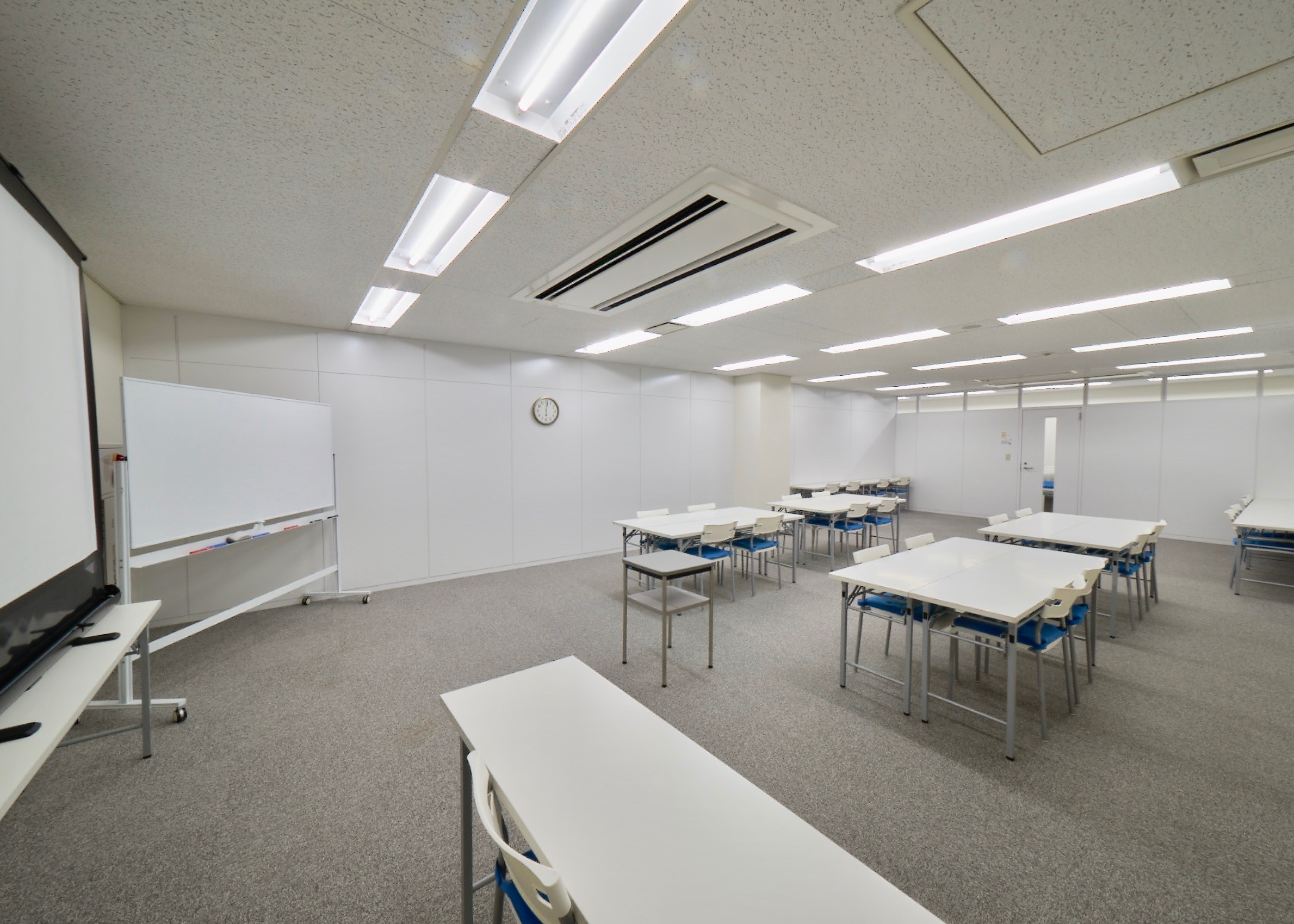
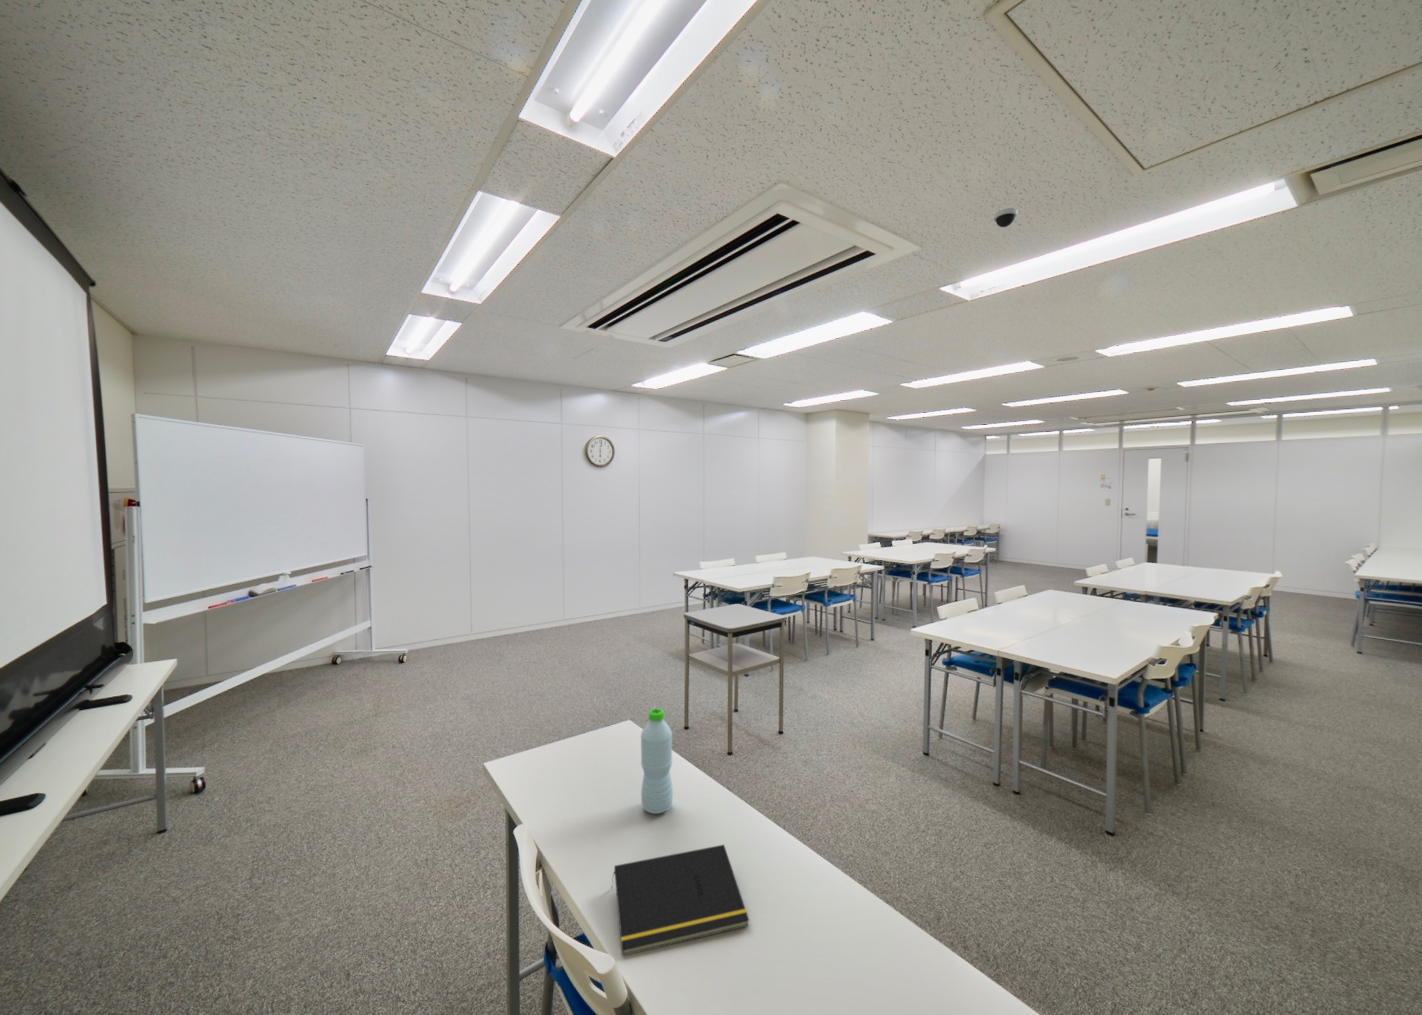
+ dome security camera [992,208,1018,227]
+ notepad [611,844,749,957]
+ water bottle [641,707,674,814]
